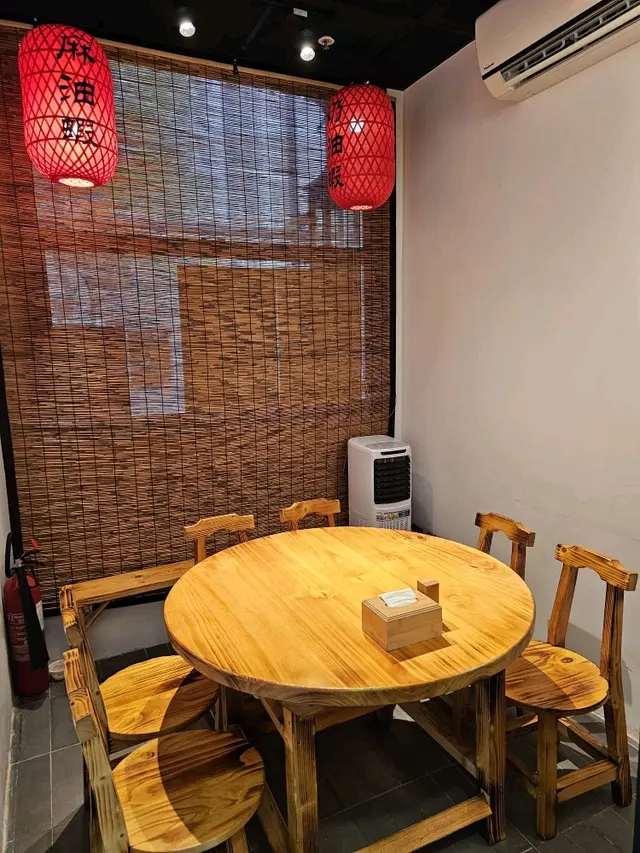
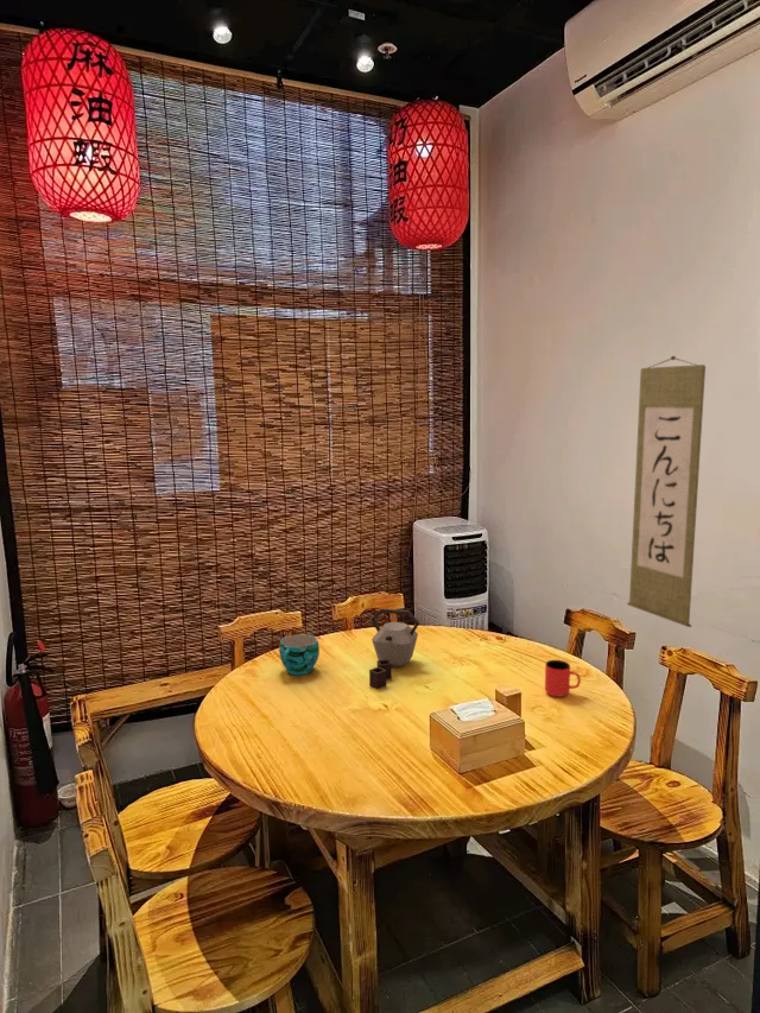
+ kettle [368,607,420,690]
+ wall scroll [626,355,707,628]
+ cup [544,659,582,698]
+ cup [278,633,321,676]
